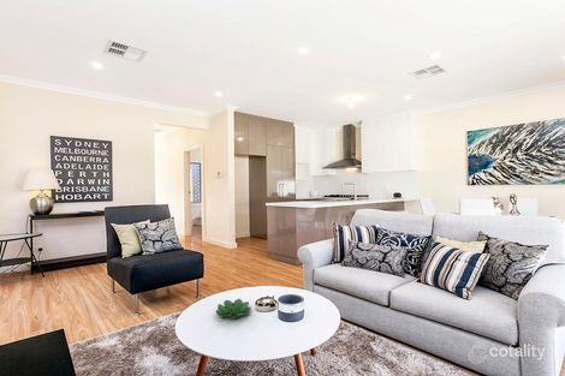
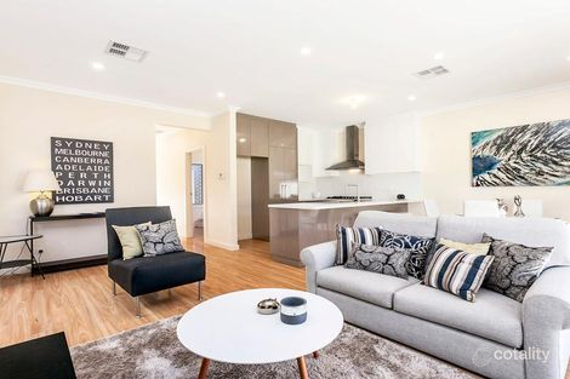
- succulent plant [215,298,252,320]
